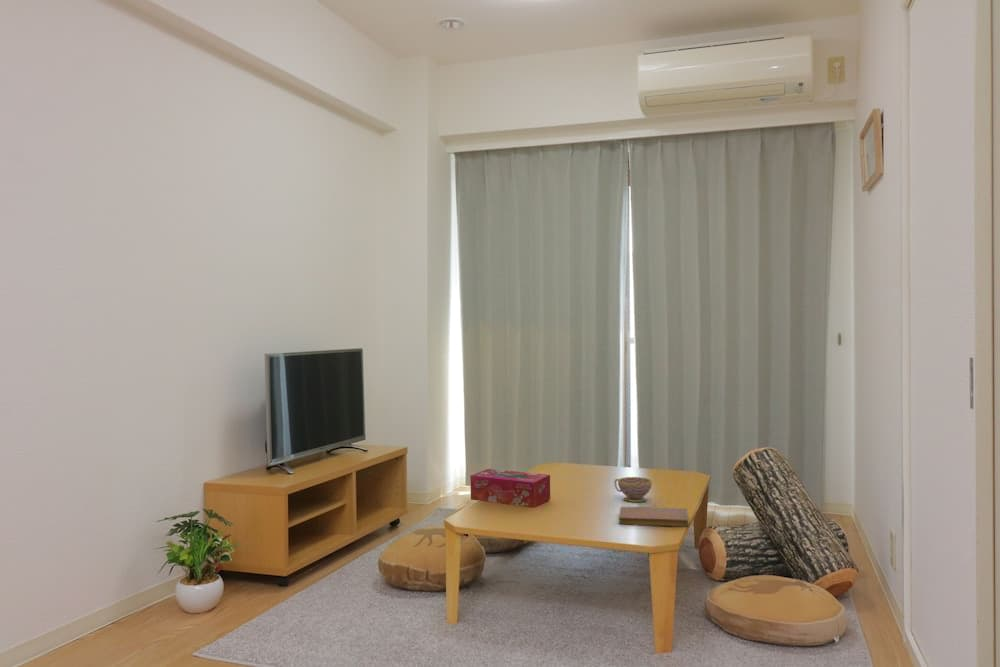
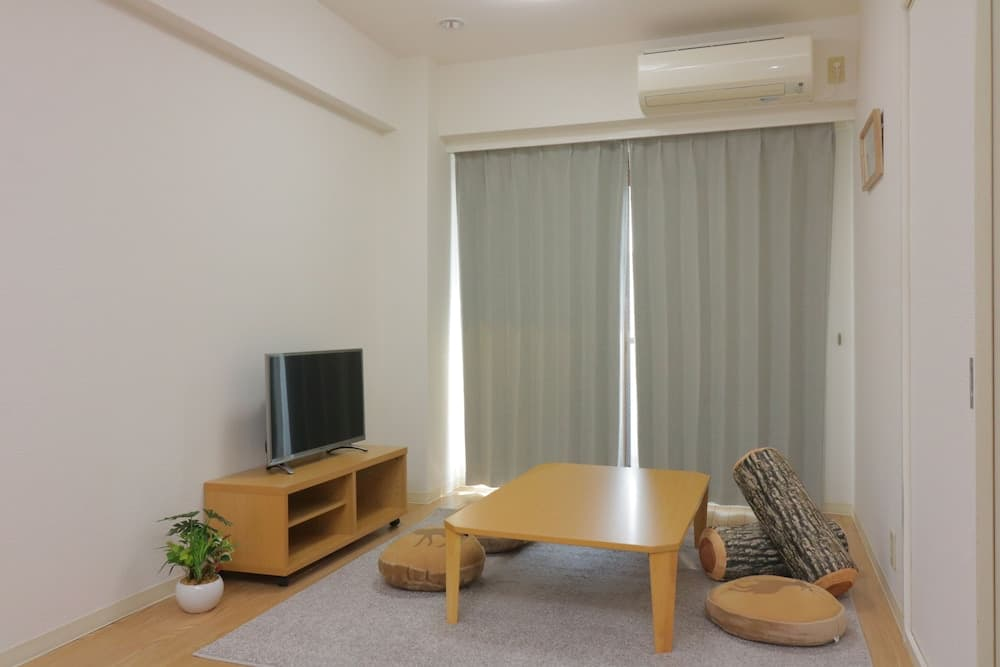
- notebook [618,505,690,528]
- teacup [613,476,653,503]
- tissue box [469,468,551,508]
